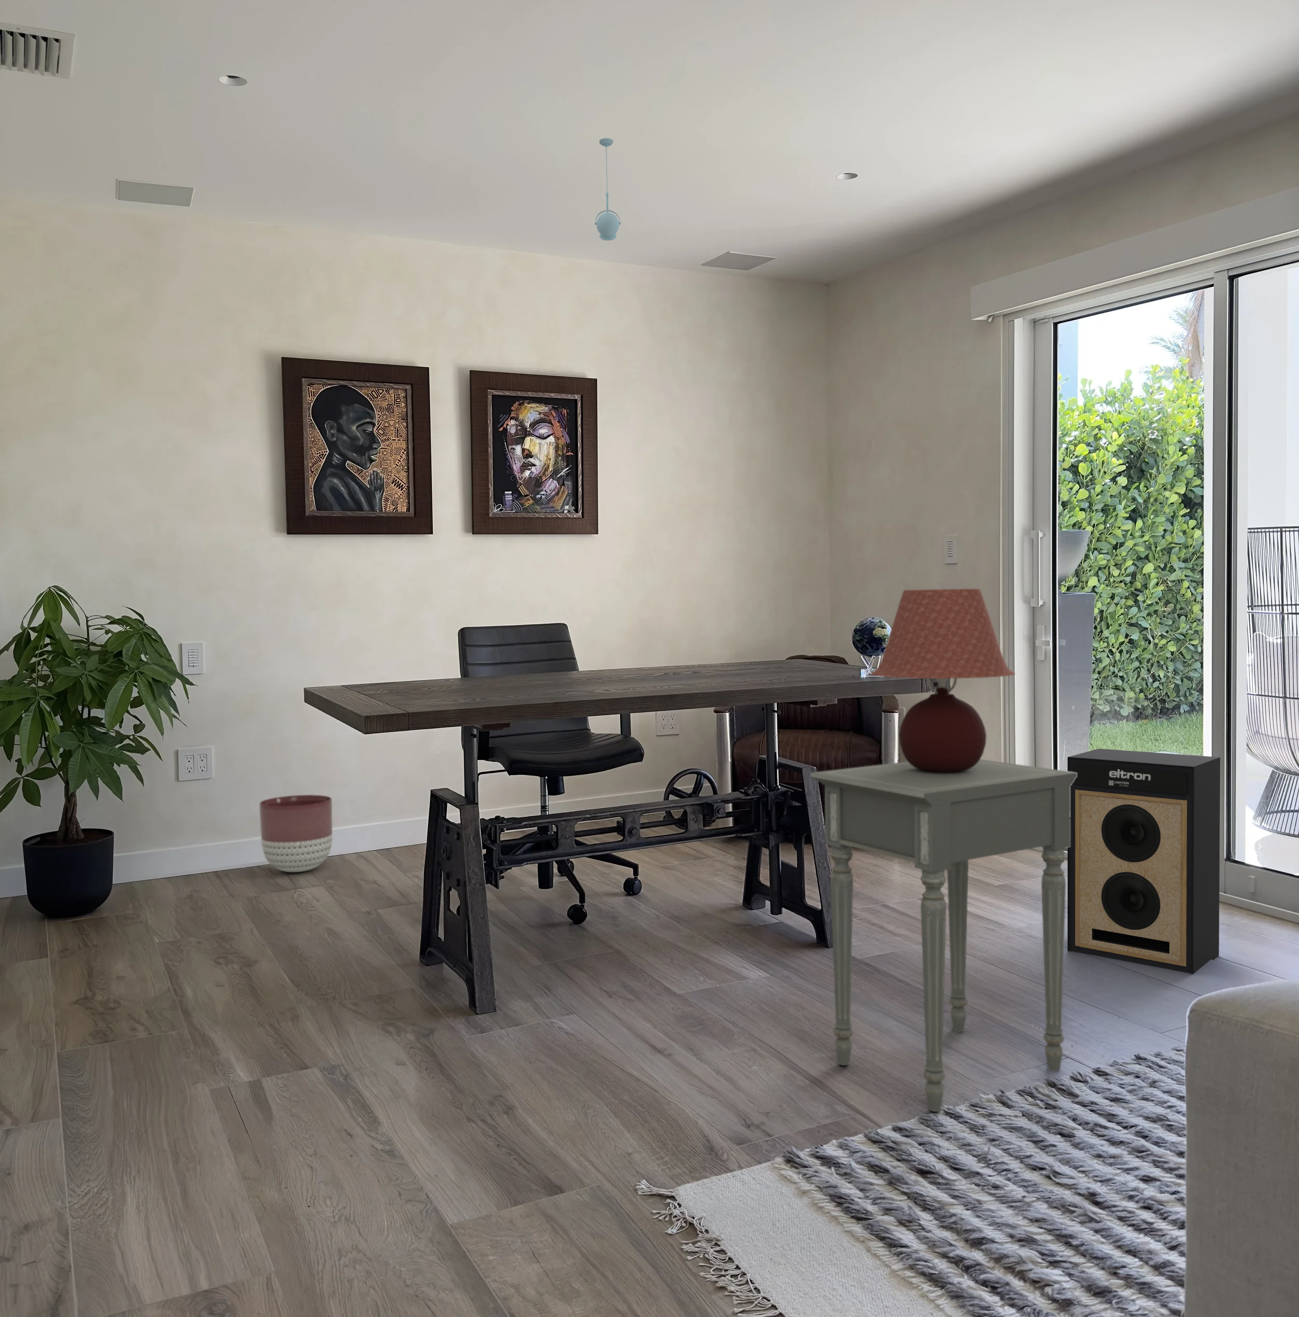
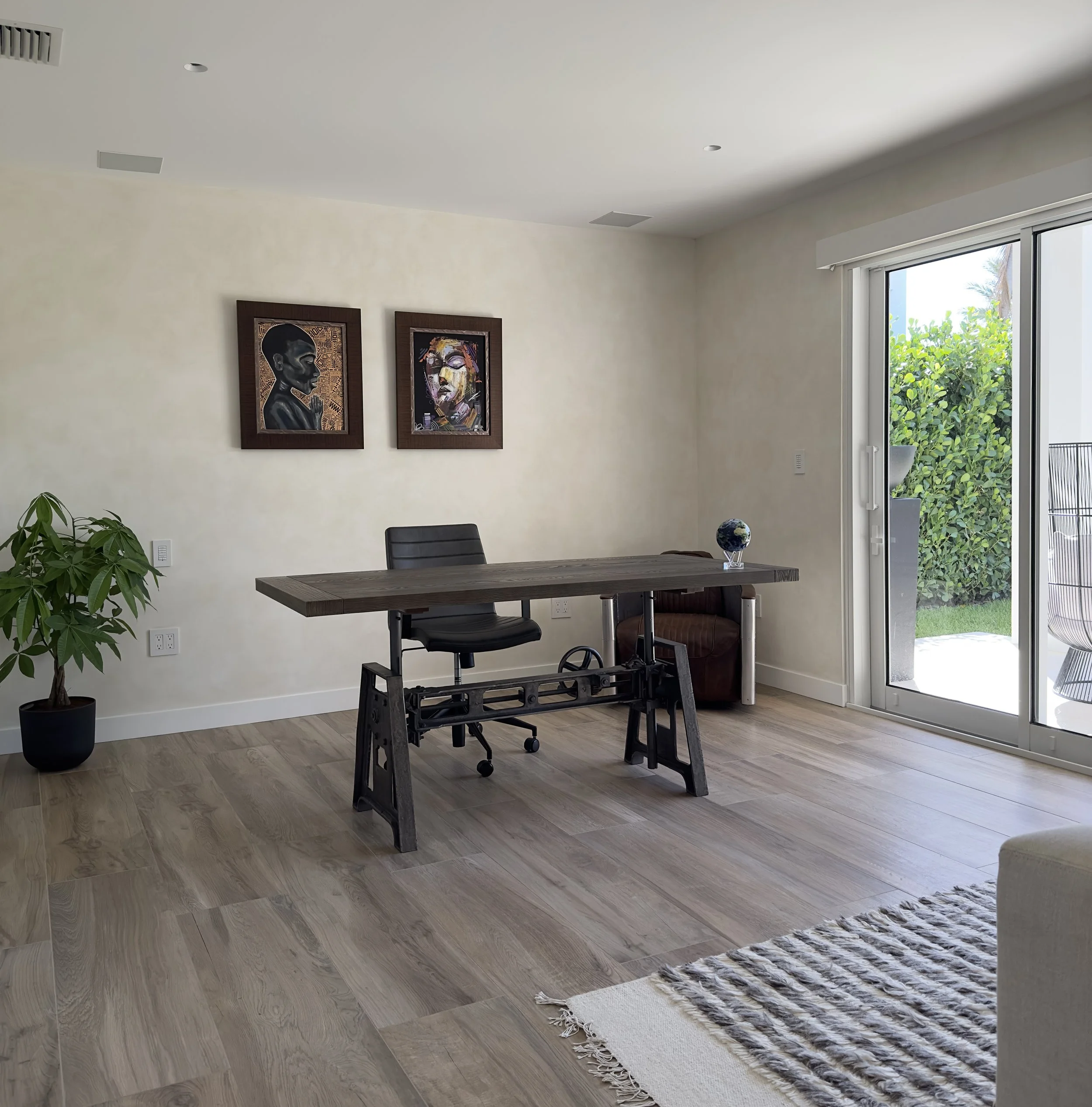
- pendant light [595,138,621,242]
- planter [259,795,333,872]
- side table [810,759,1077,1112]
- speaker [1067,748,1220,976]
- table lamp [870,589,1016,772]
